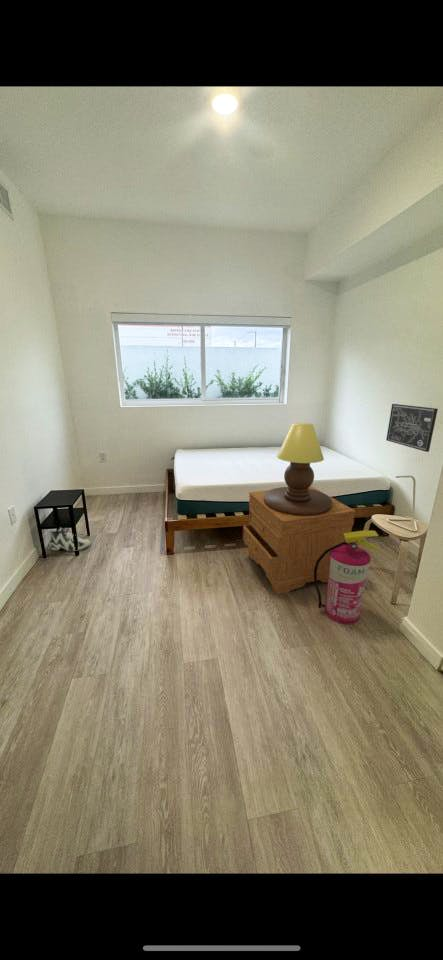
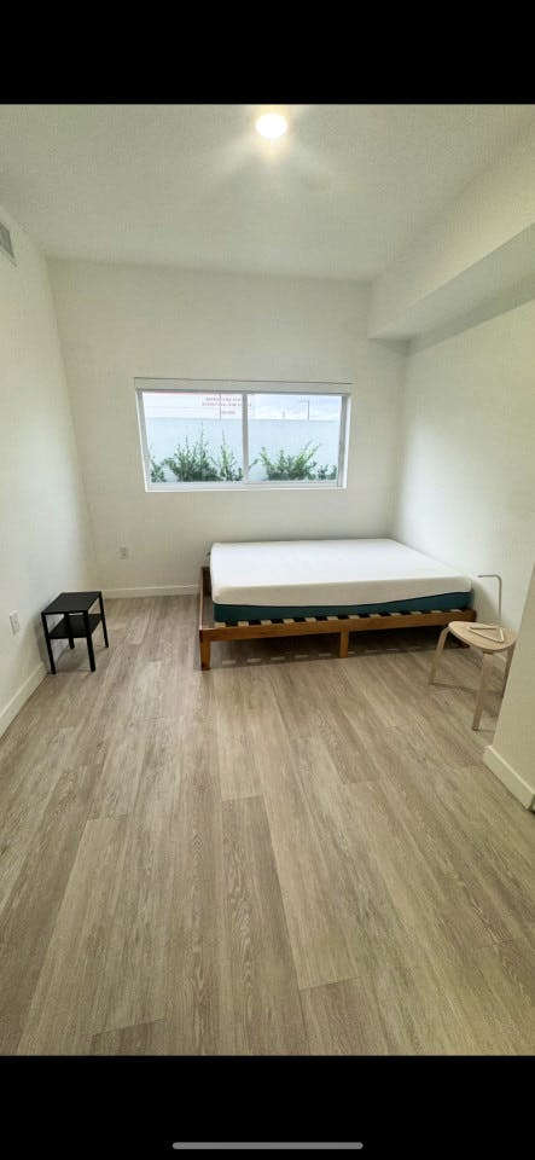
- sneaker [49,527,91,552]
- fire extinguisher [313,530,380,625]
- nightstand [242,485,357,596]
- wall art [385,403,439,453]
- table lamp [264,422,332,516]
